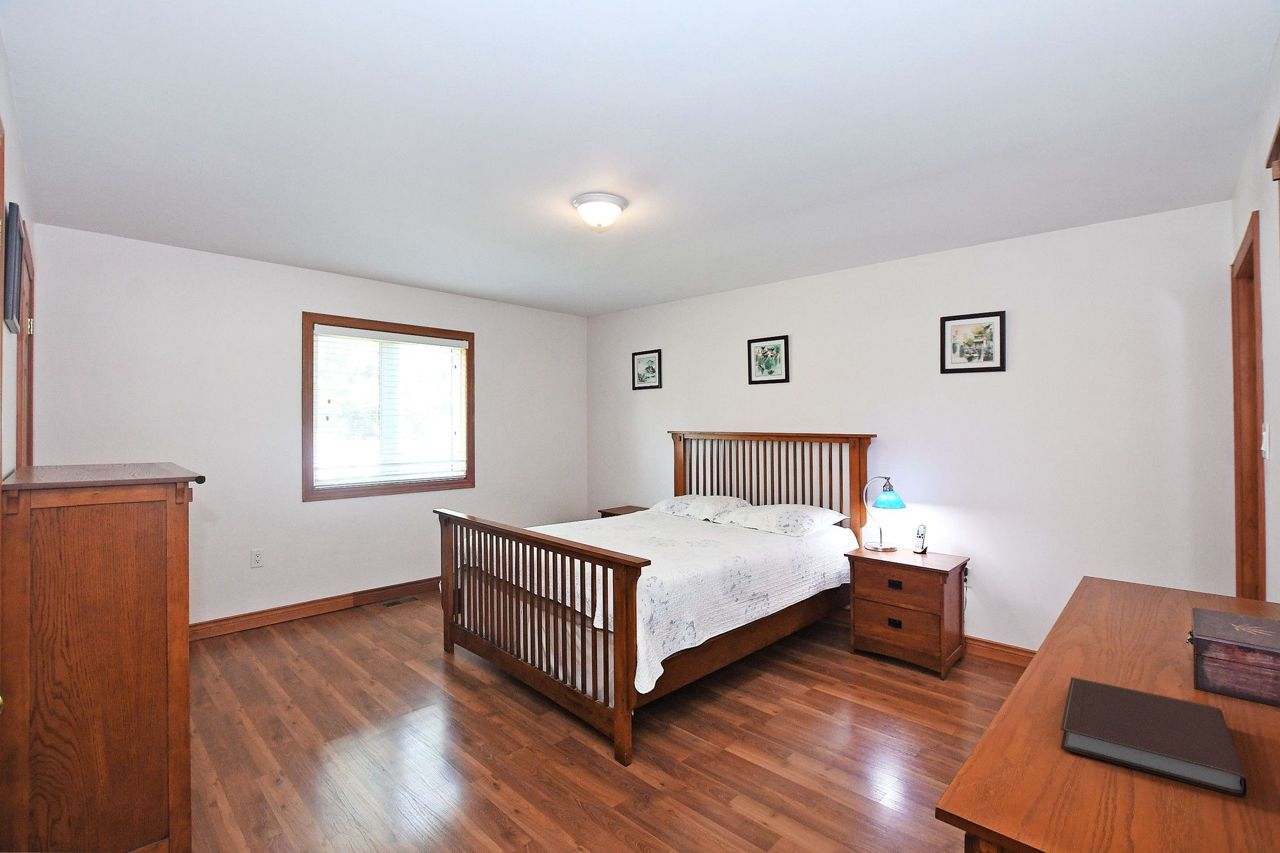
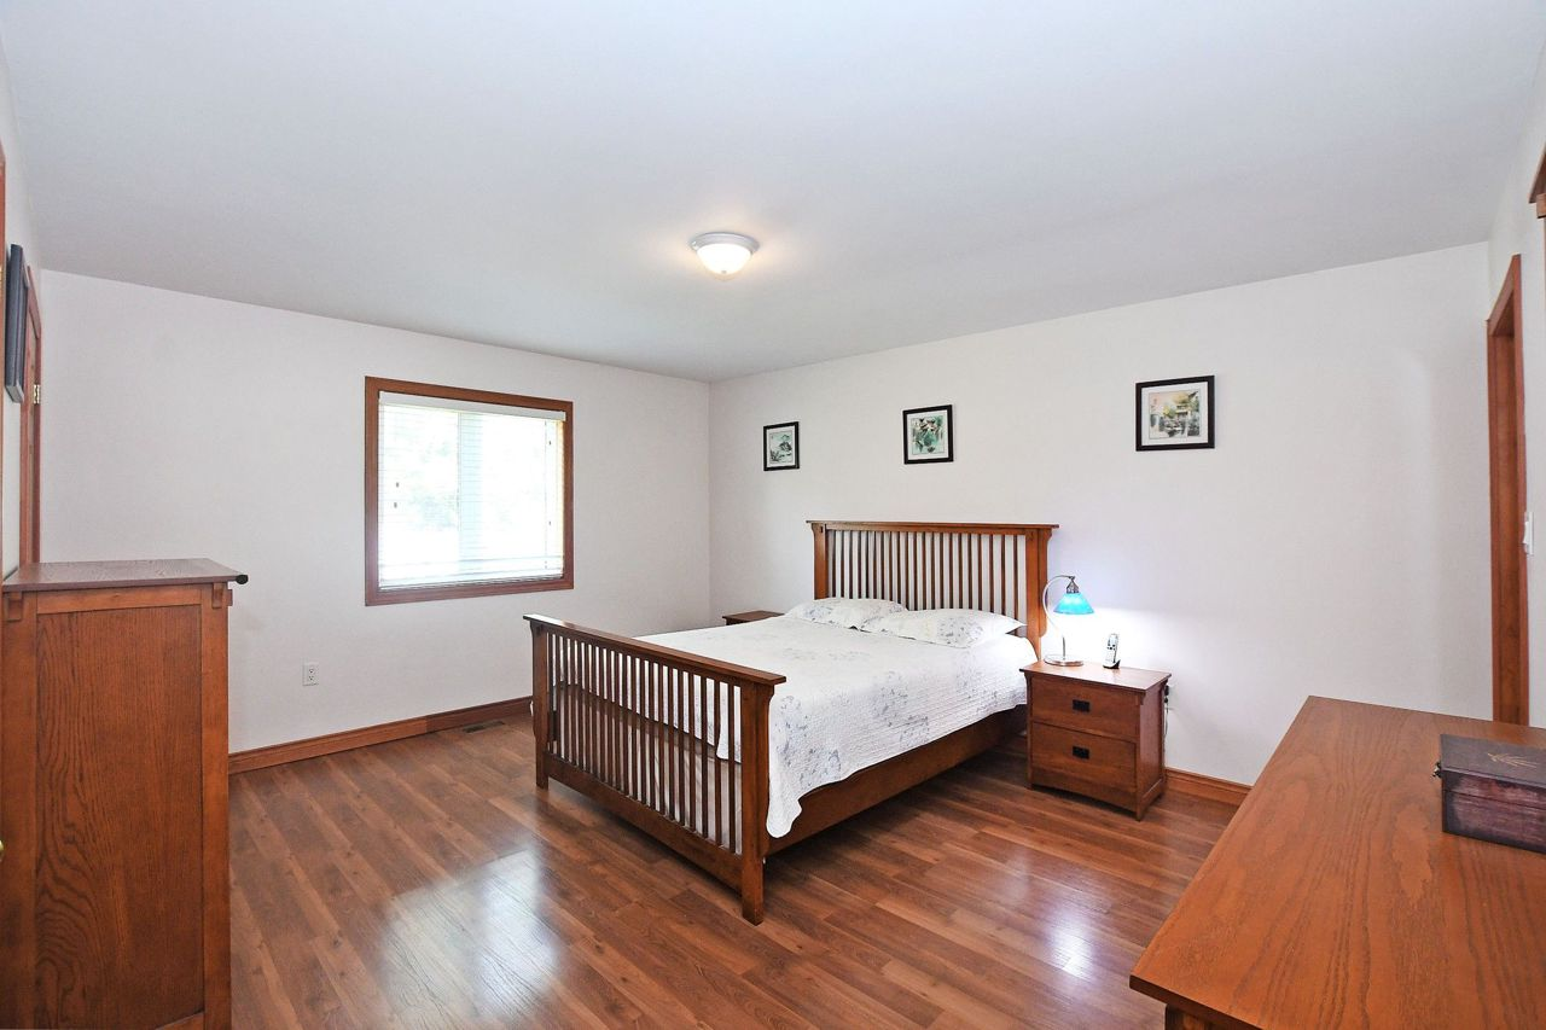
- notebook [1060,676,1248,798]
